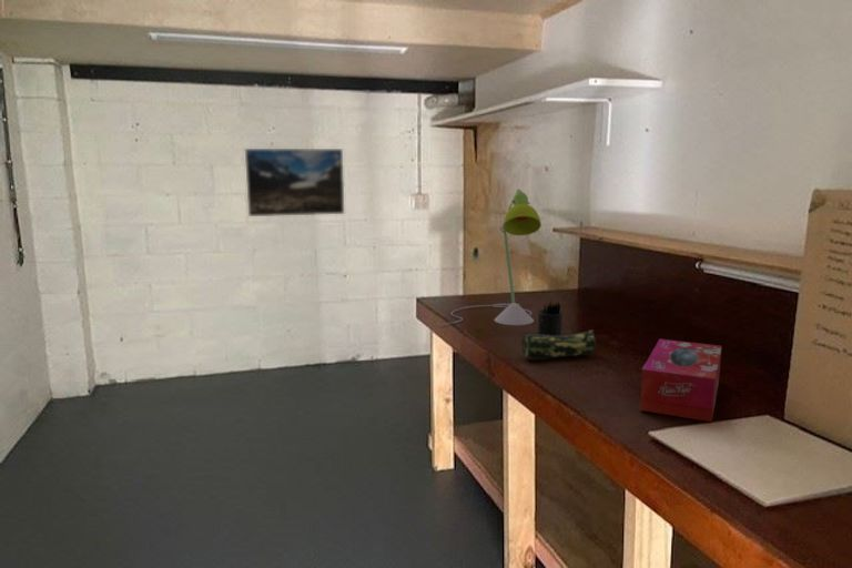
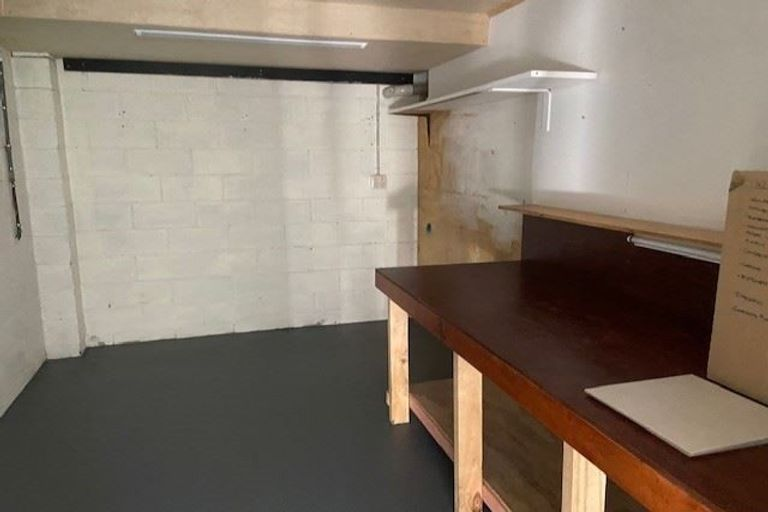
- pencil case [520,329,597,361]
- tissue box [639,338,722,423]
- pen holder [536,301,565,336]
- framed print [244,148,345,217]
- desk lamp [436,187,542,327]
